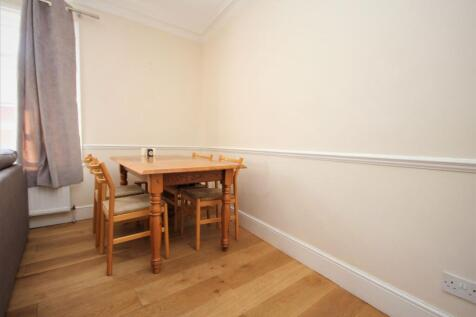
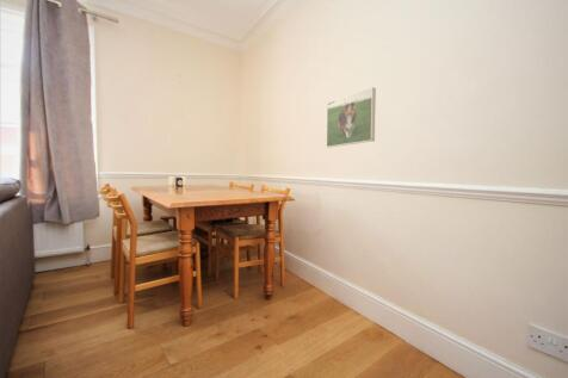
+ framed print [326,86,377,149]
